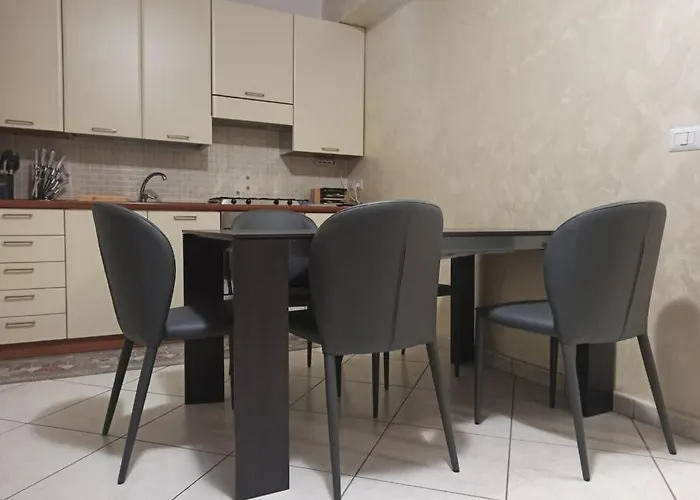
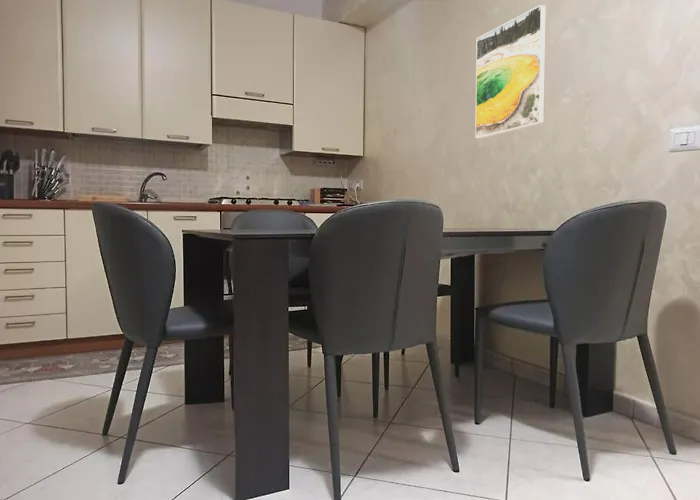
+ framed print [474,4,547,140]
